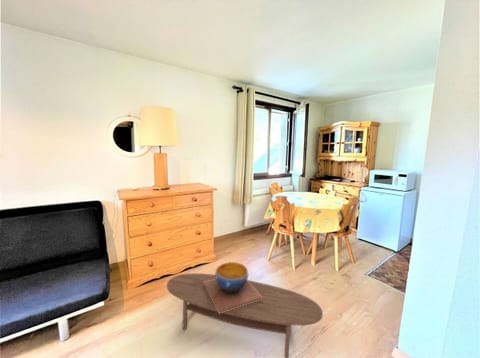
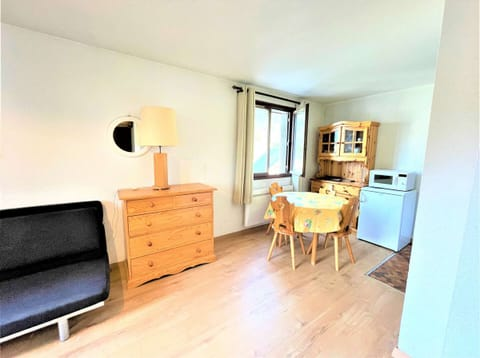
- decorative bowl [204,261,262,314]
- coffee table [166,272,324,358]
